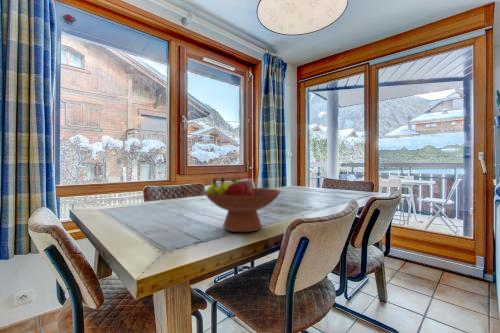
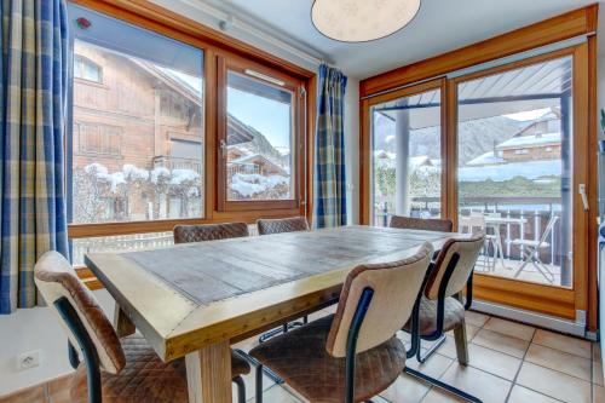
- fruit bowl [202,176,282,233]
